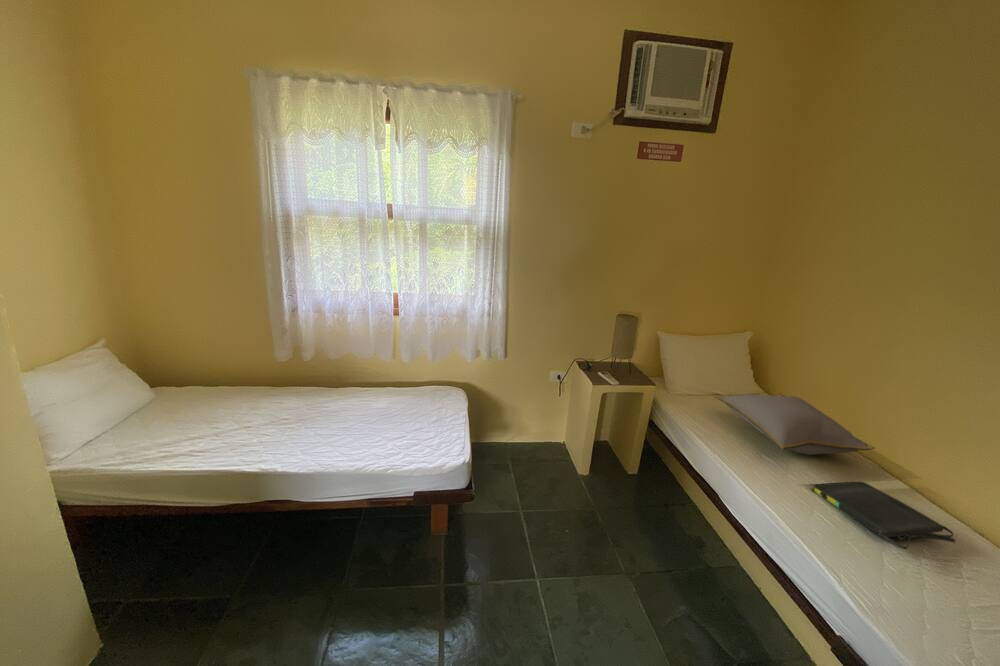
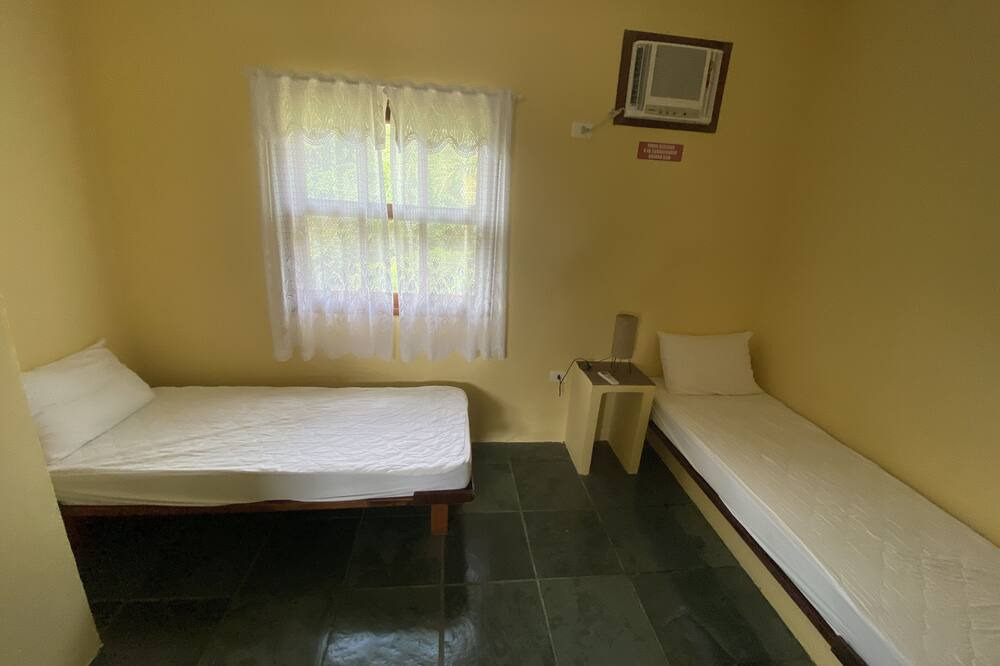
- cushion [713,393,875,456]
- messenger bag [813,481,957,550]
